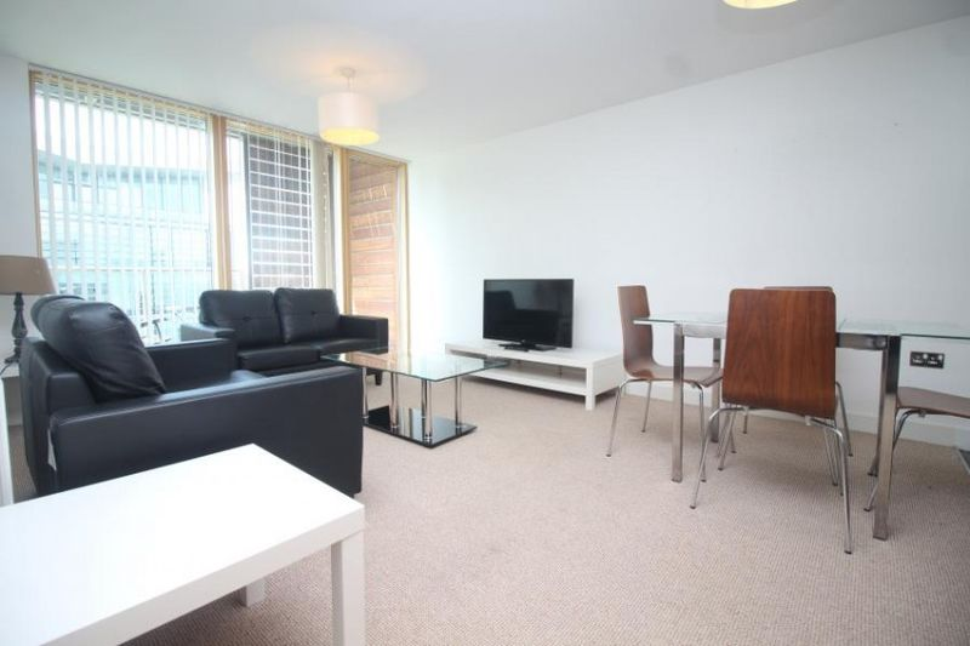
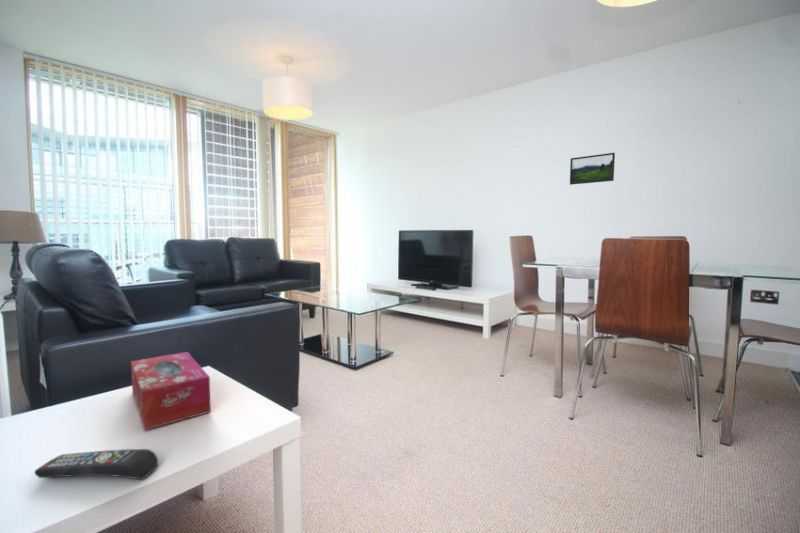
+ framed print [569,152,616,186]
+ tissue box [130,351,212,431]
+ remote control [33,448,160,480]
